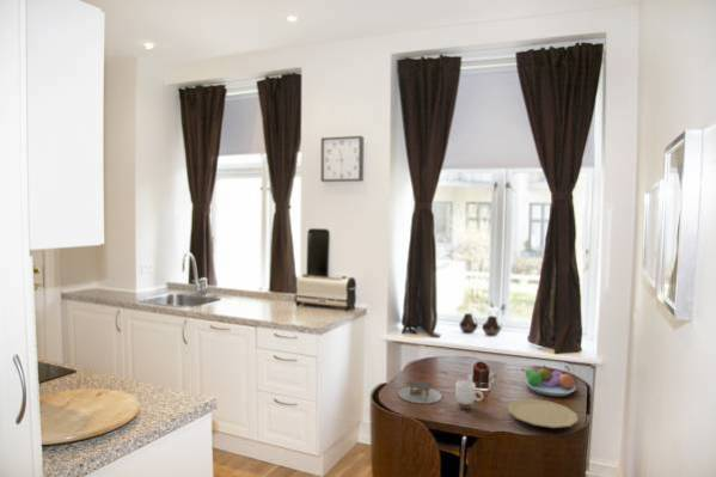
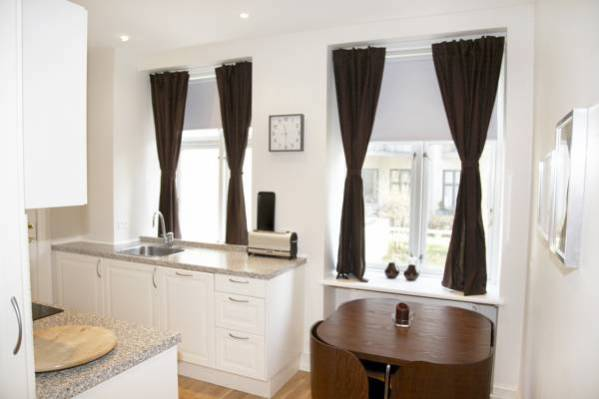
- napkin holder [397,380,443,405]
- mug [454,379,484,410]
- plate [508,398,580,429]
- fruit bowl [520,363,577,397]
